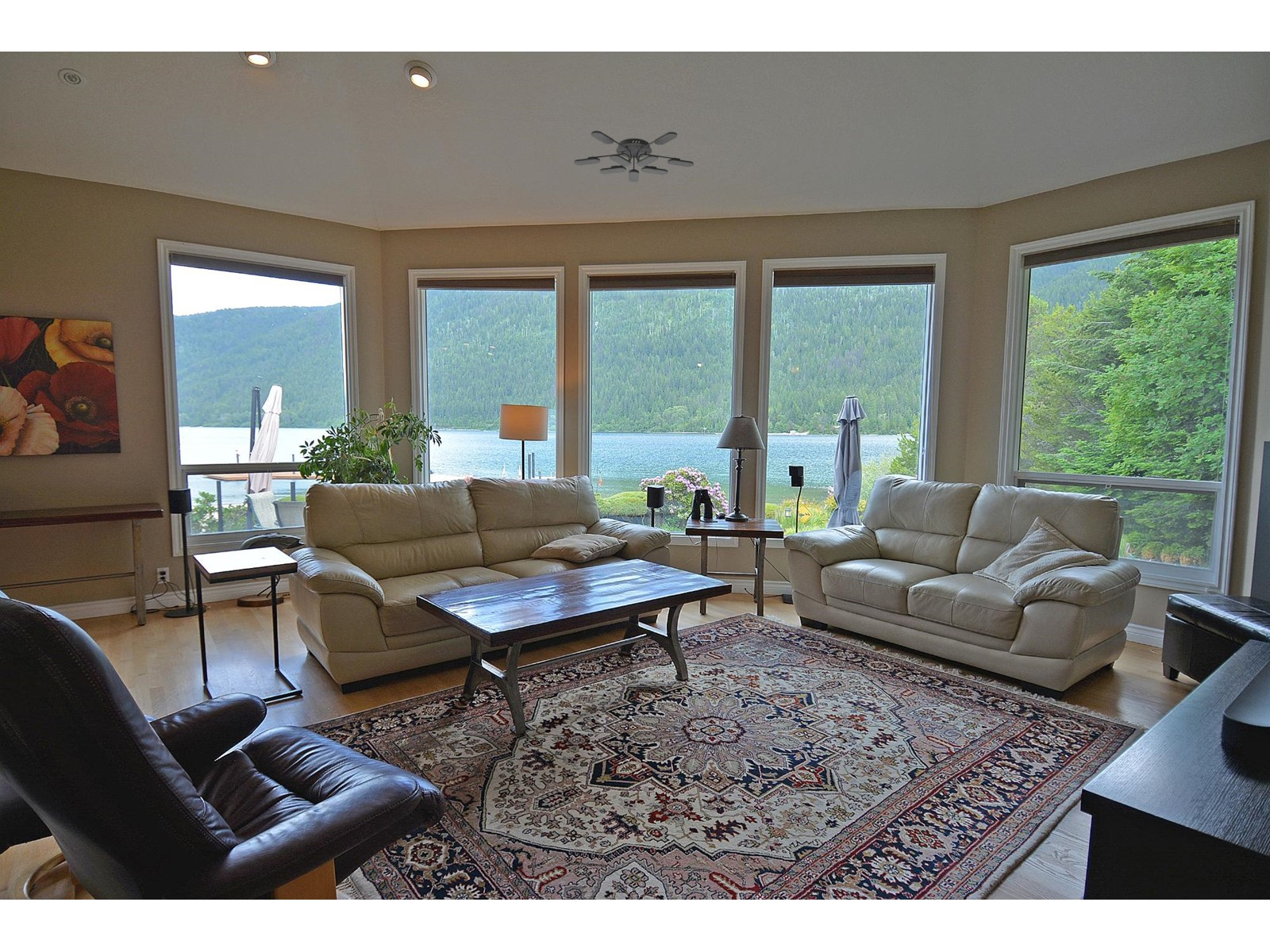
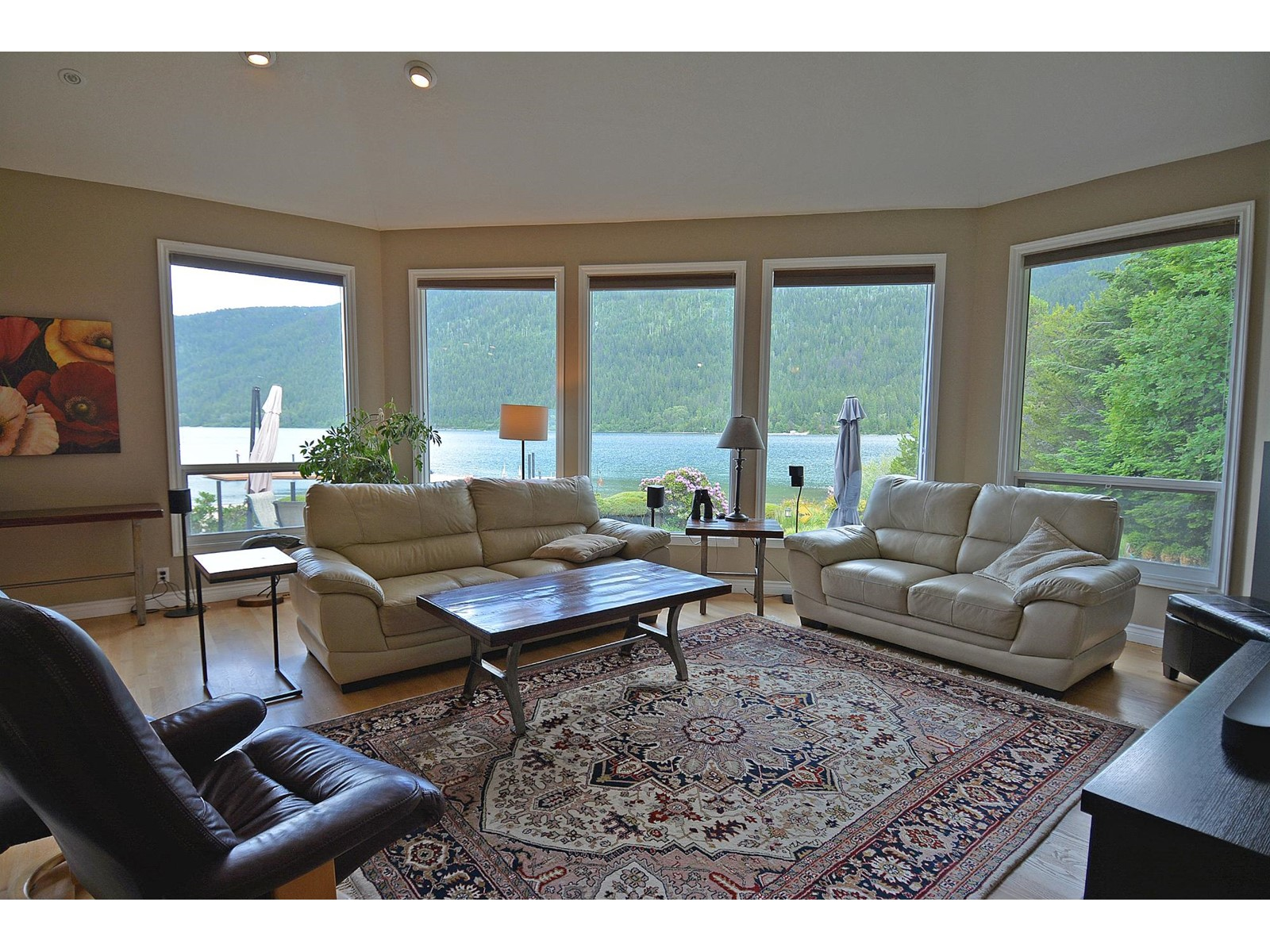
- ceiling fan [573,130,695,182]
